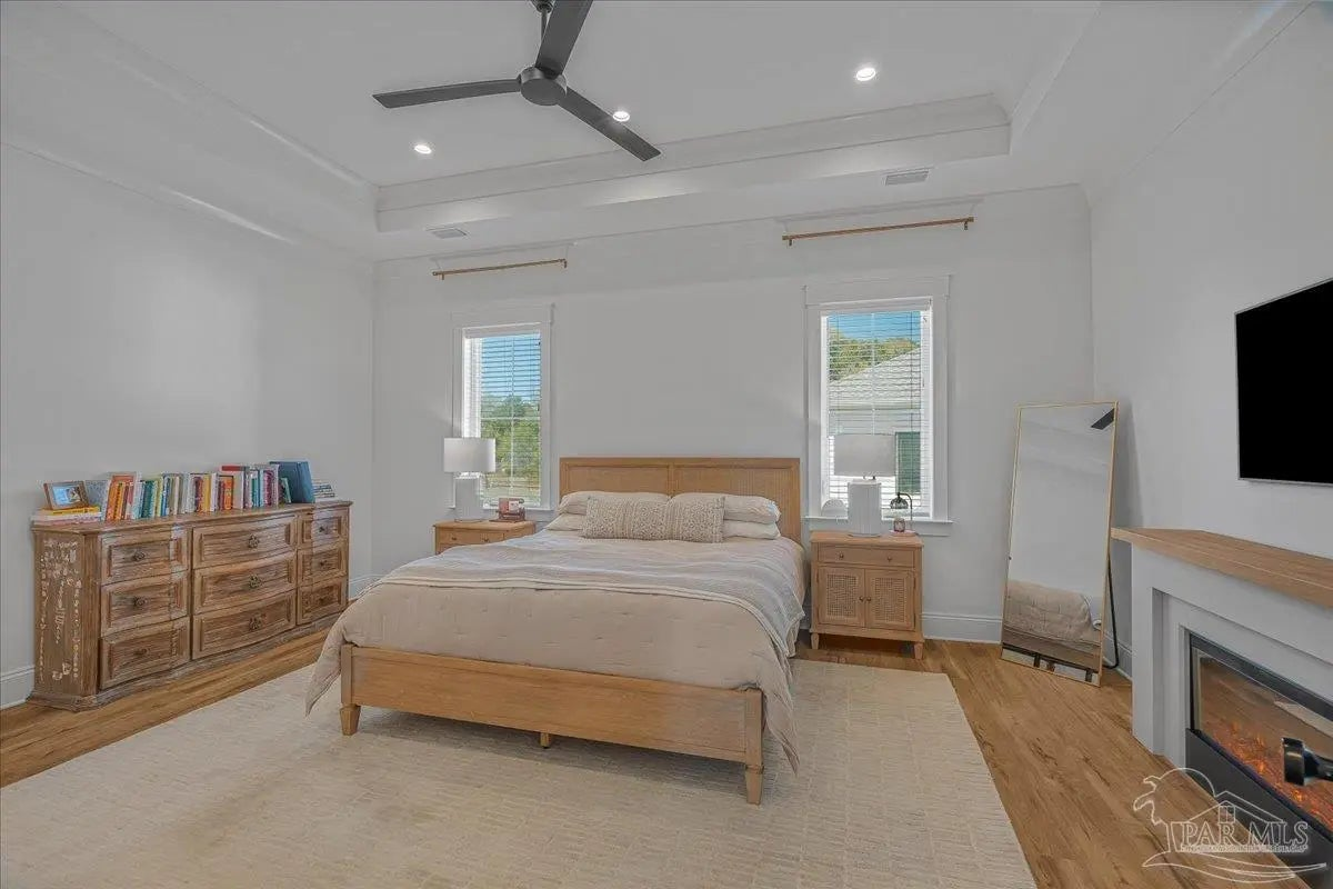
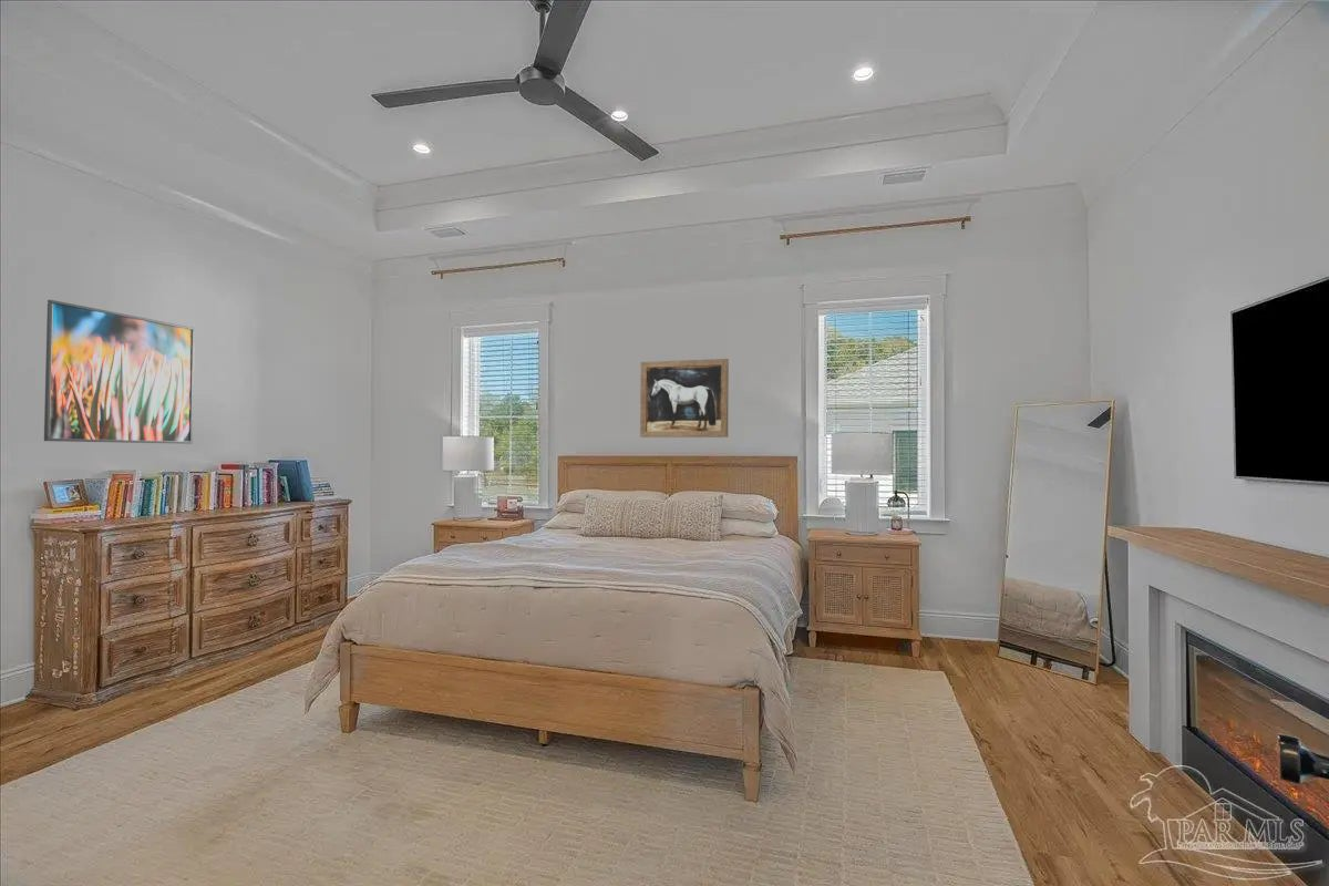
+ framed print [43,299,196,445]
+ wall art [639,358,730,439]
